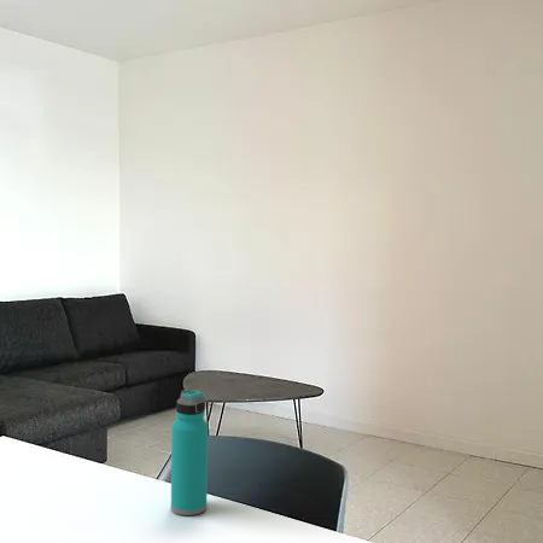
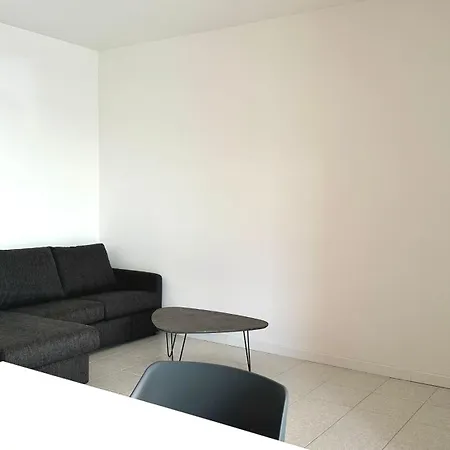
- water bottle [170,389,209,516]
